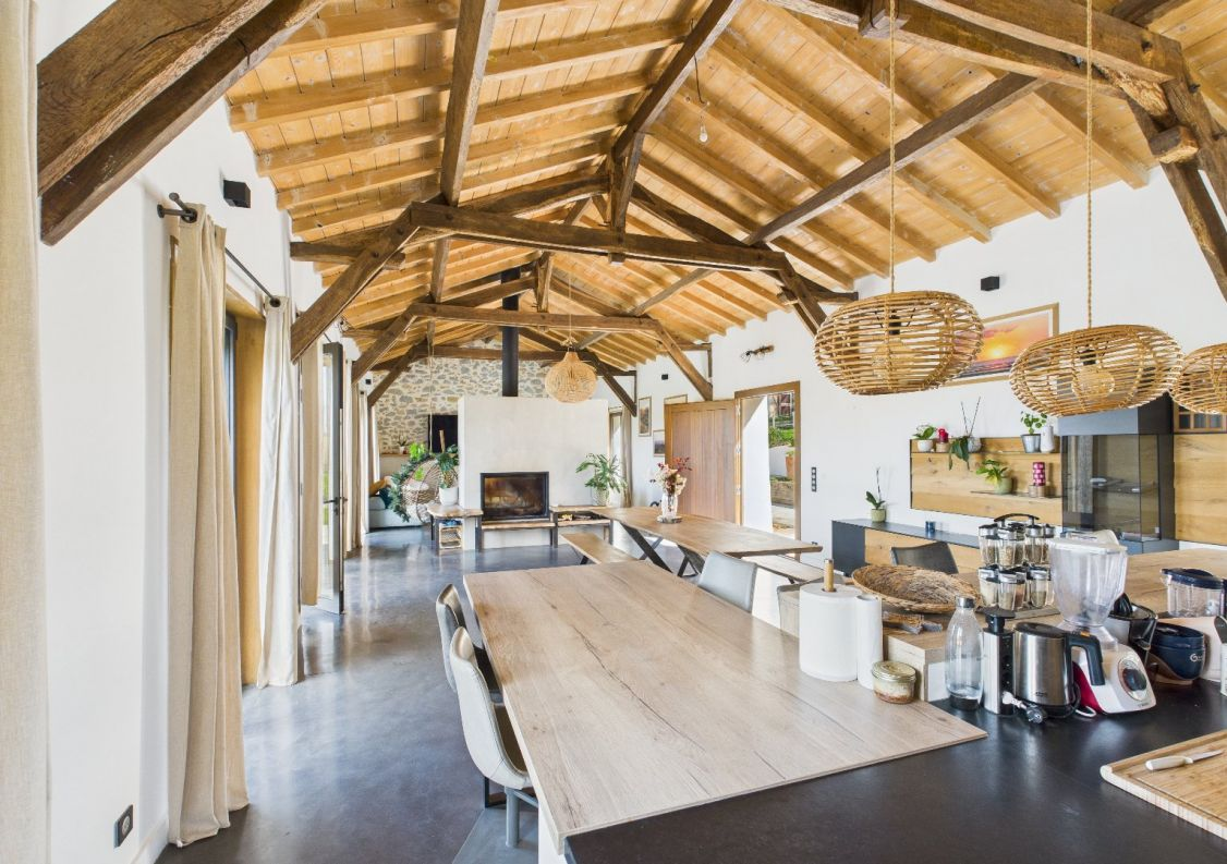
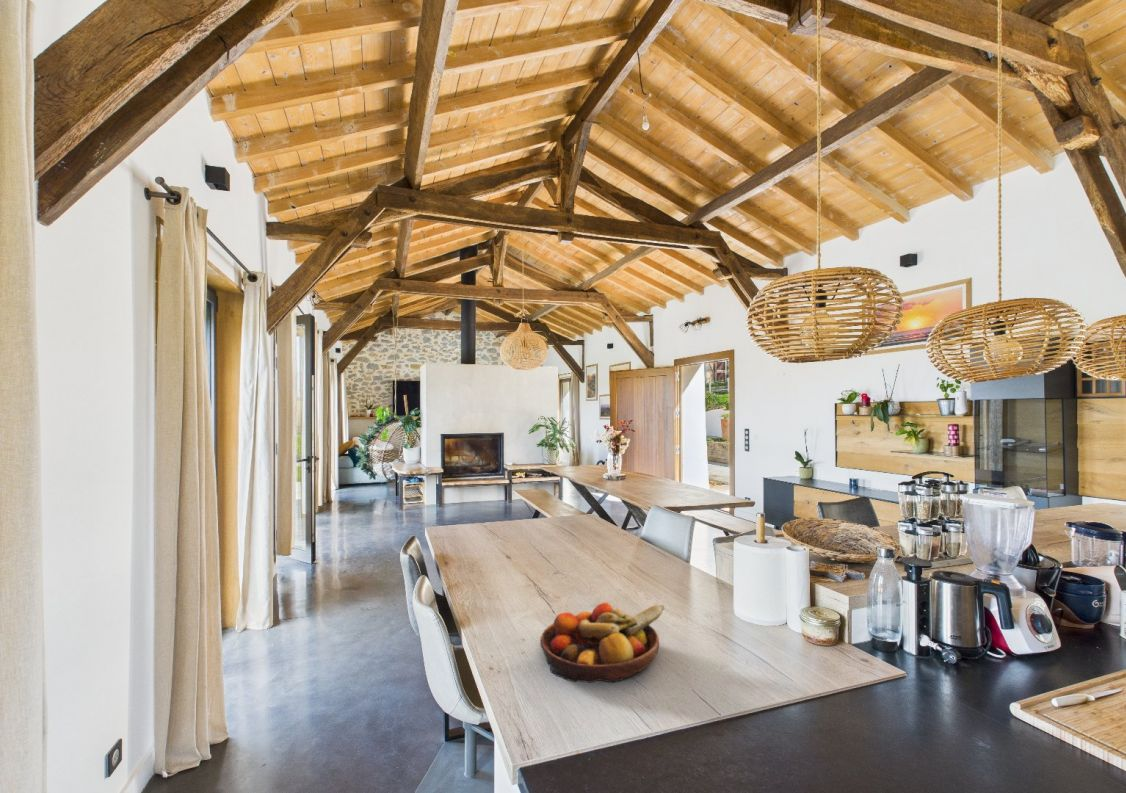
+ fruit bowl [539,602,665,684]
